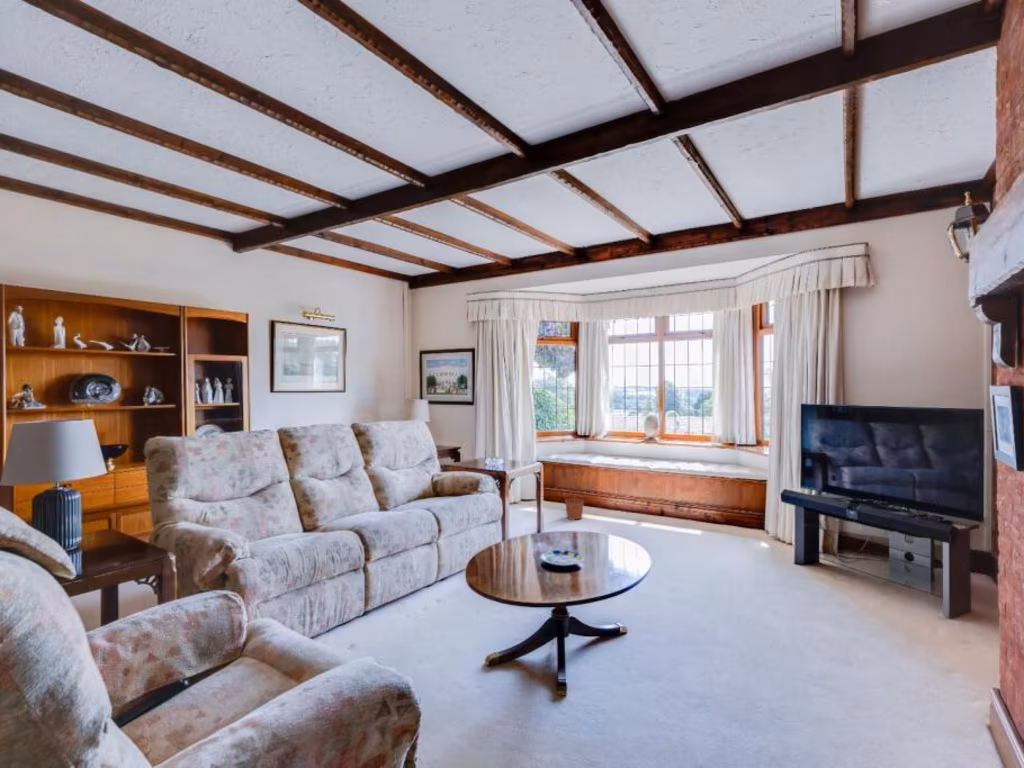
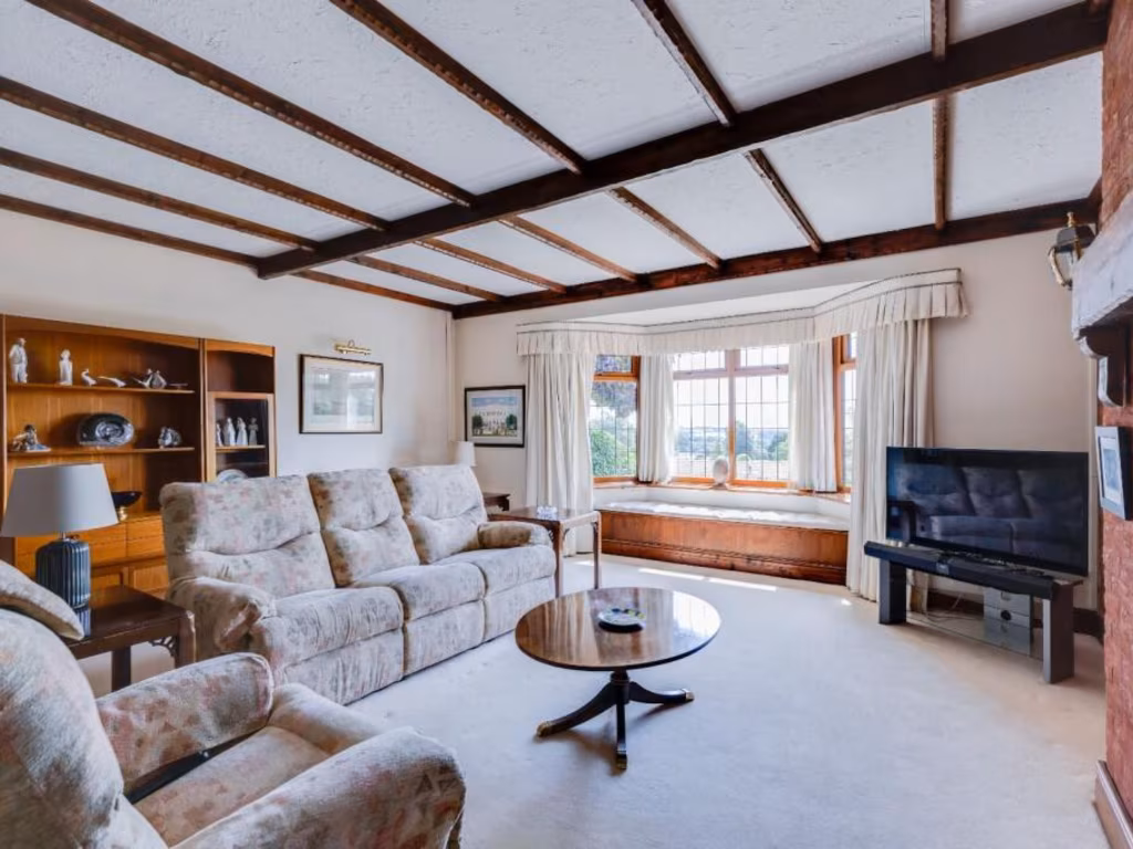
- plant pot [564,490,585,521]
